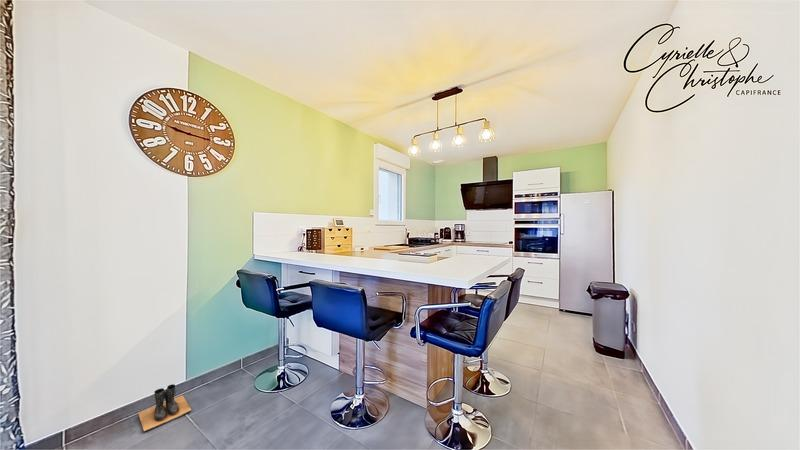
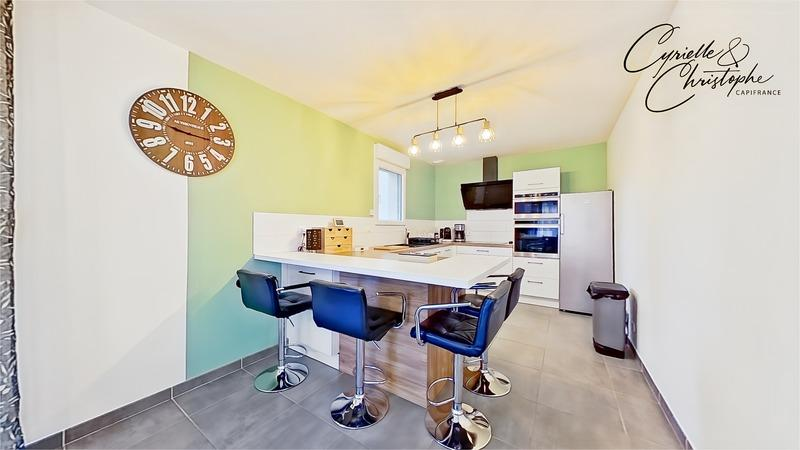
- boots [137,383,193,433]
